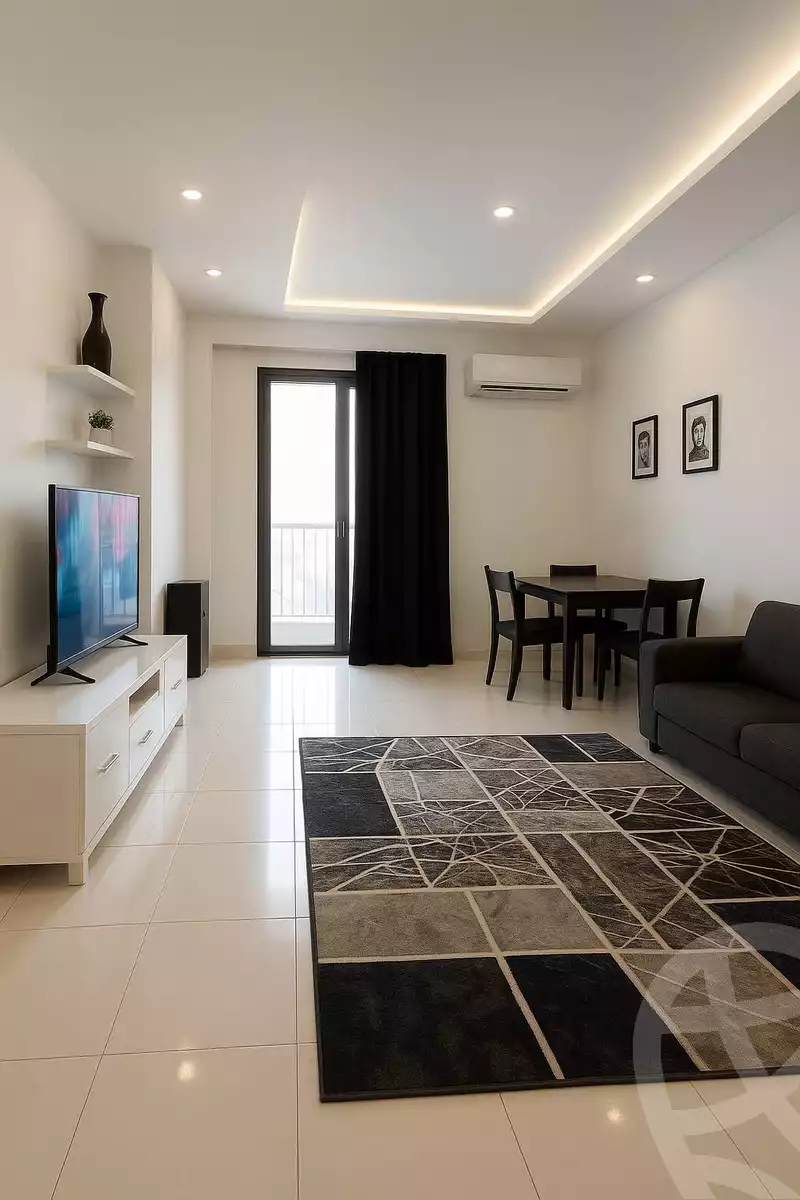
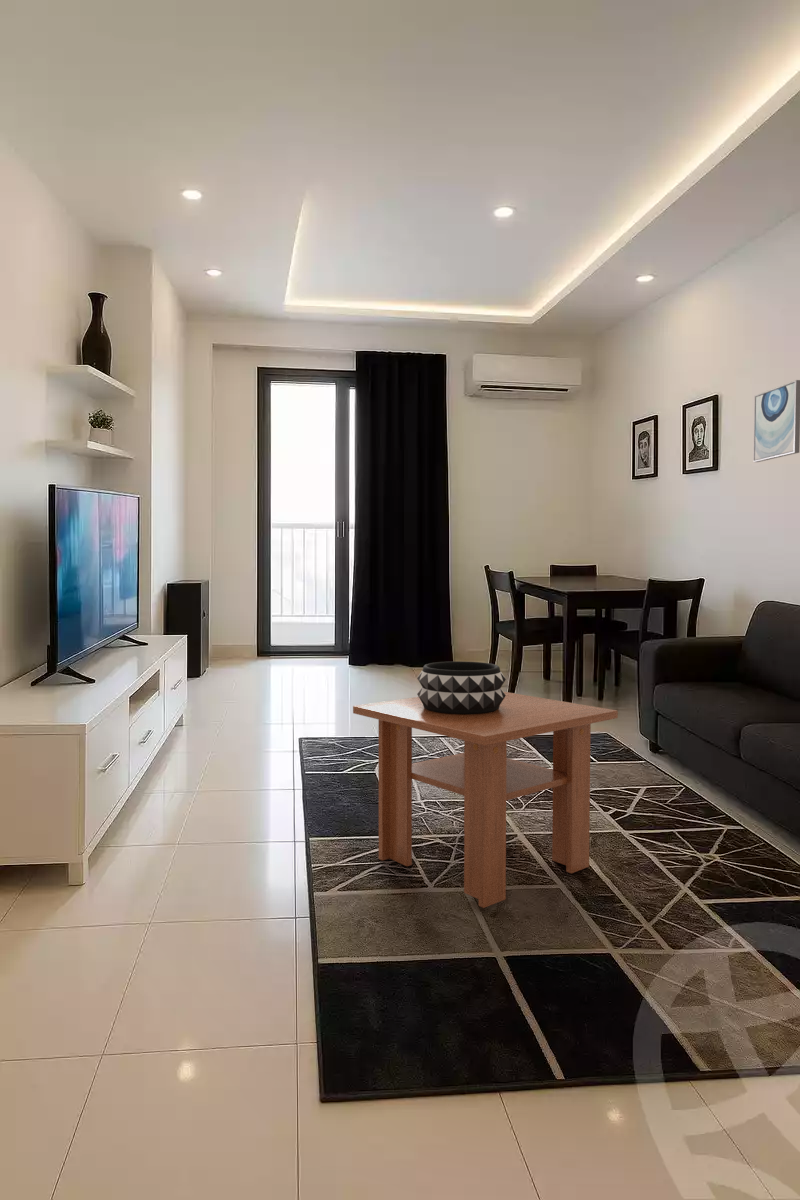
+ wall art [752,379,800,463]
+ decorative bowl [416,660,507,714]
+ coffee table [352,691,619,909]
